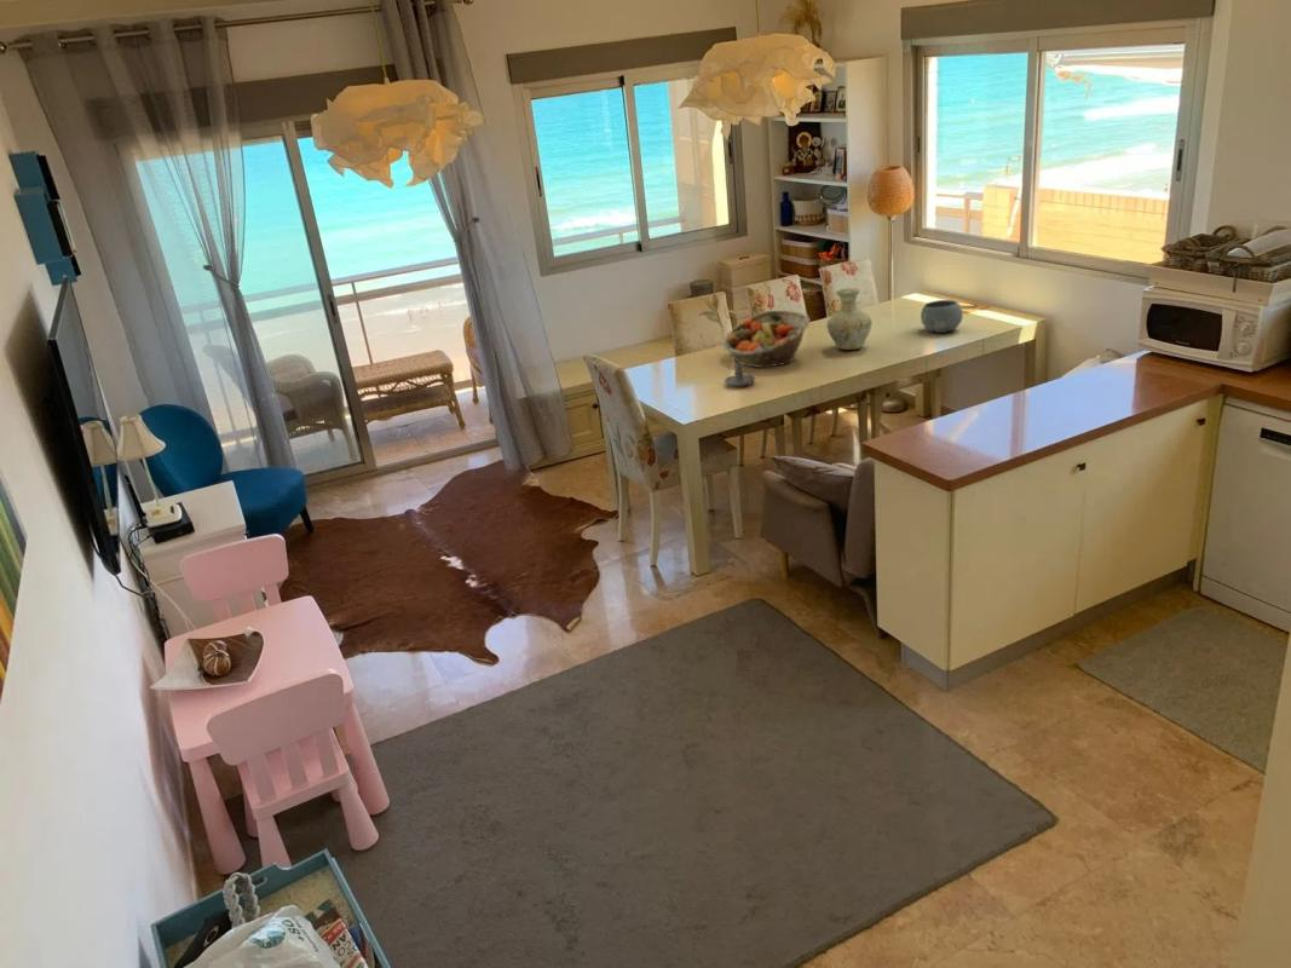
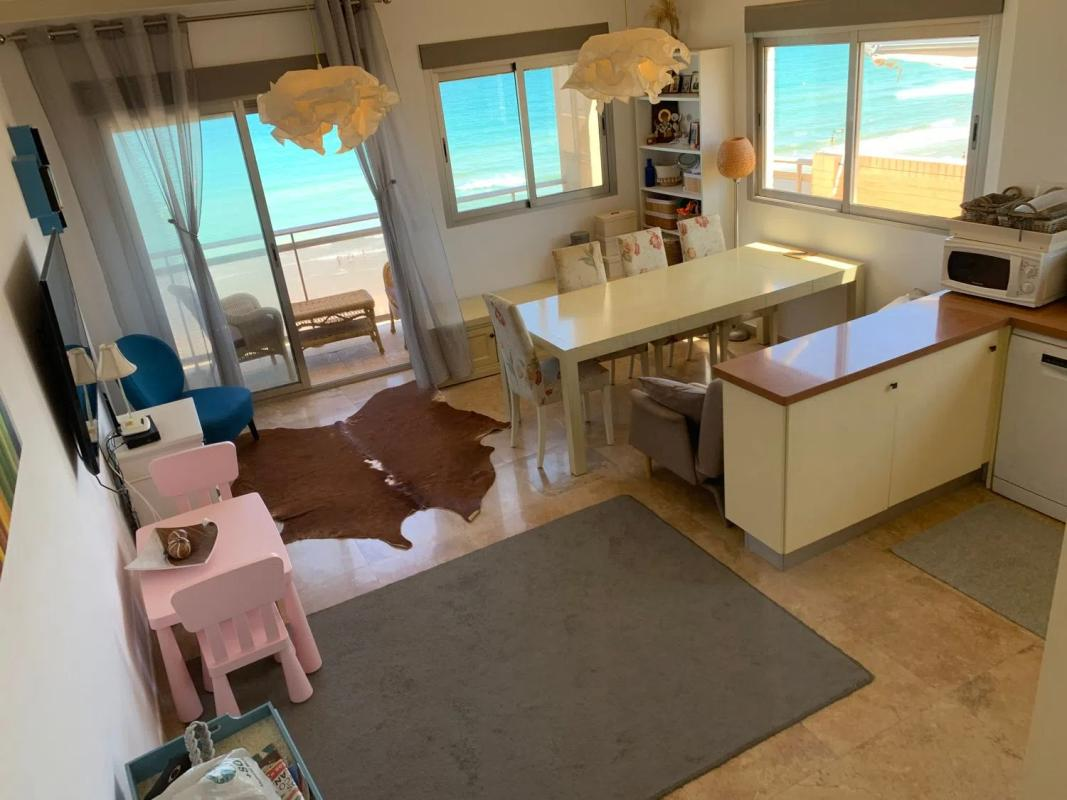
- vase [825,287,874,351]
- bowl [920,299,964,334]
- candle holder [724,363,756,387]
- fruit basket [721,309,811,369]
